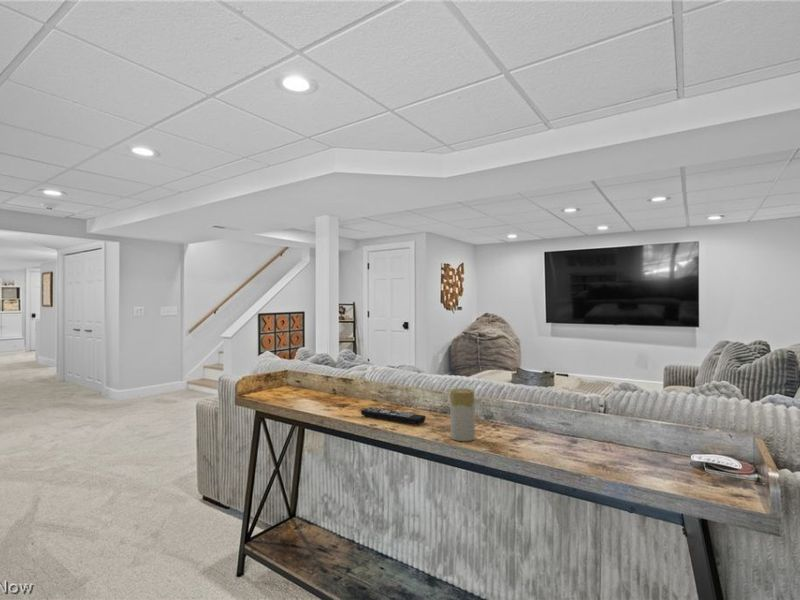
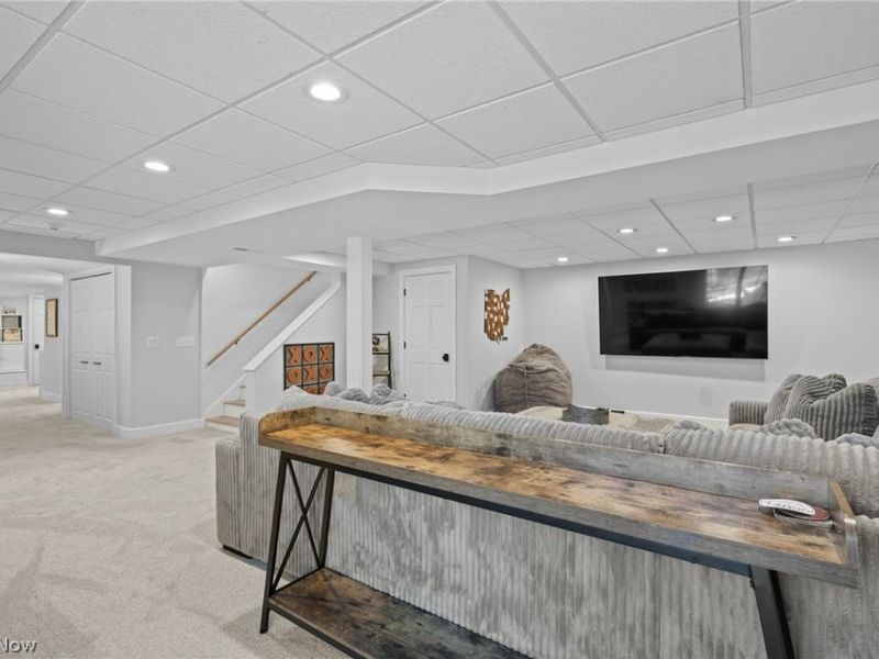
- candle [449,387,476,442]
- remote control [360,406,427,425]
